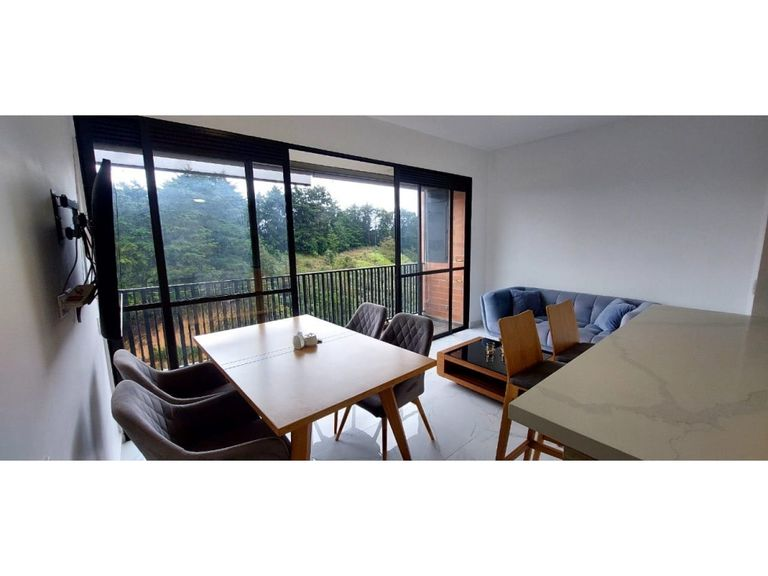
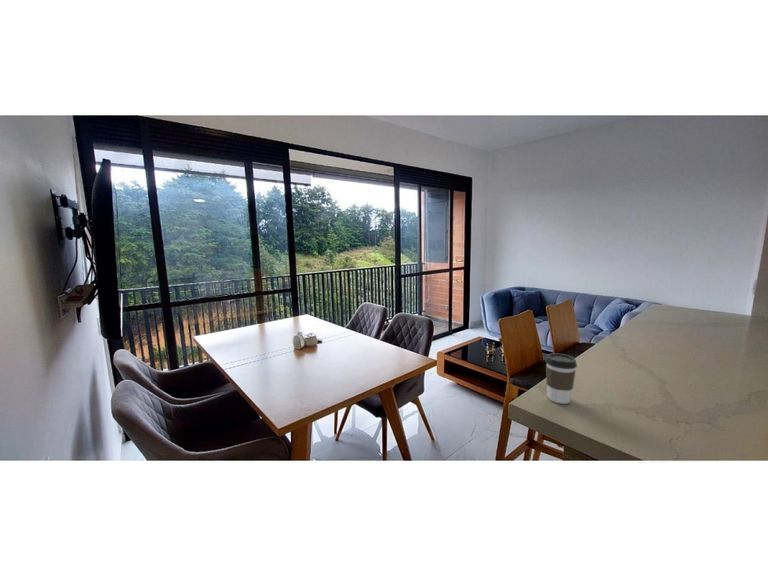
+ coffee cup [544,352,578,405]
